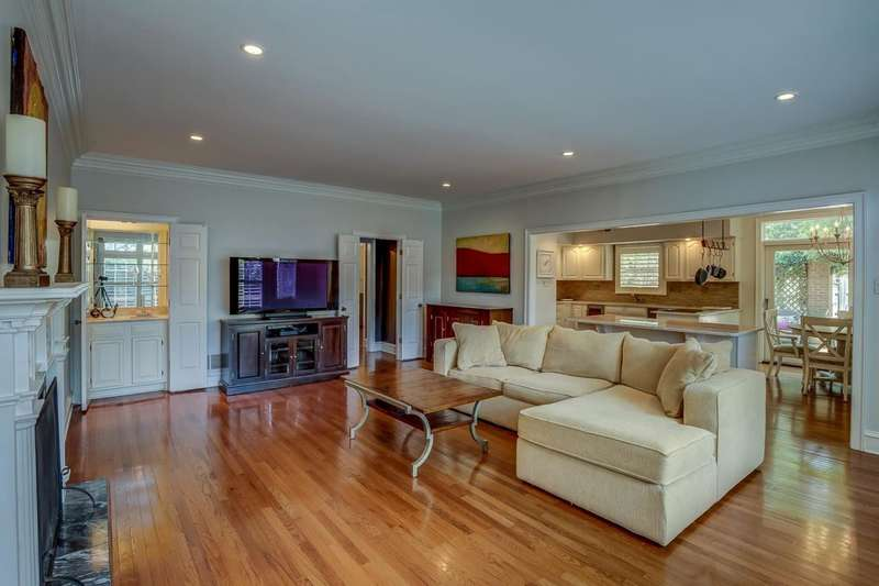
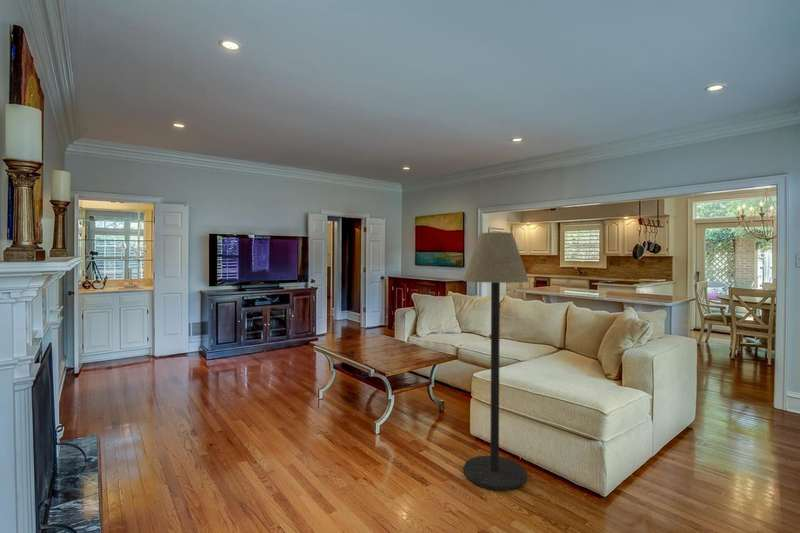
+ floor lamp [462,231,530,491]
